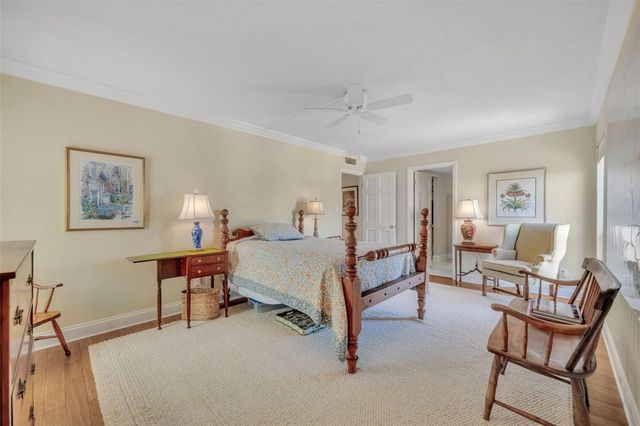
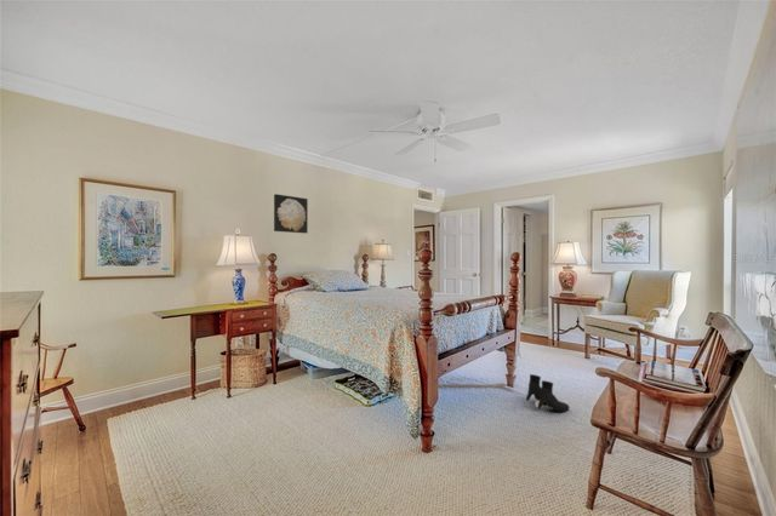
+ wall art [273,193,309,235]
+ boots [525,373,571,413]
